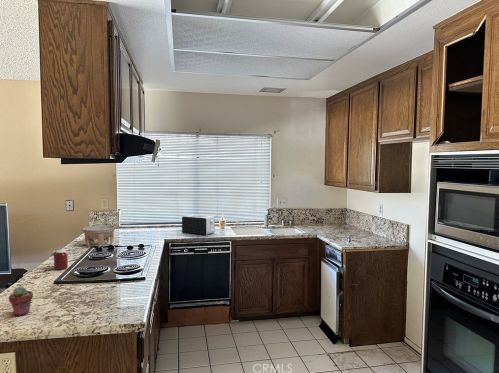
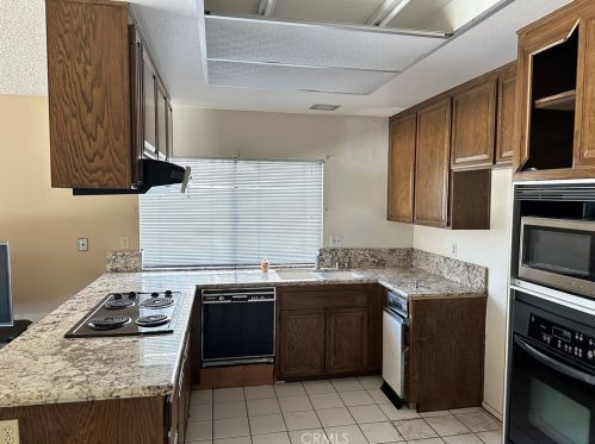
- jar [48,248,69,271]
- toaster [181,214,216,236]
- potted succulent [8,286,34,316]
- bowl [81,224,116,248]
